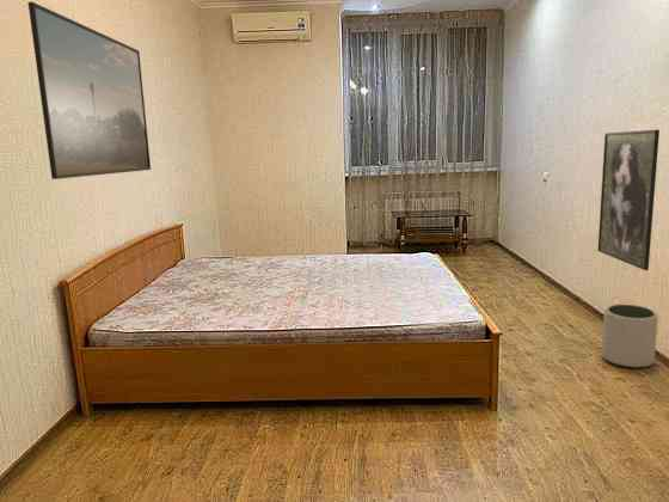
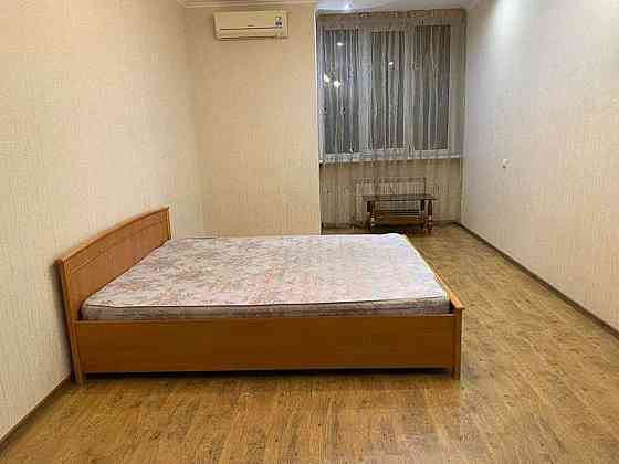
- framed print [597,129,661,271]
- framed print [26,1,152,180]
- plant pot [601,304,659,369]
